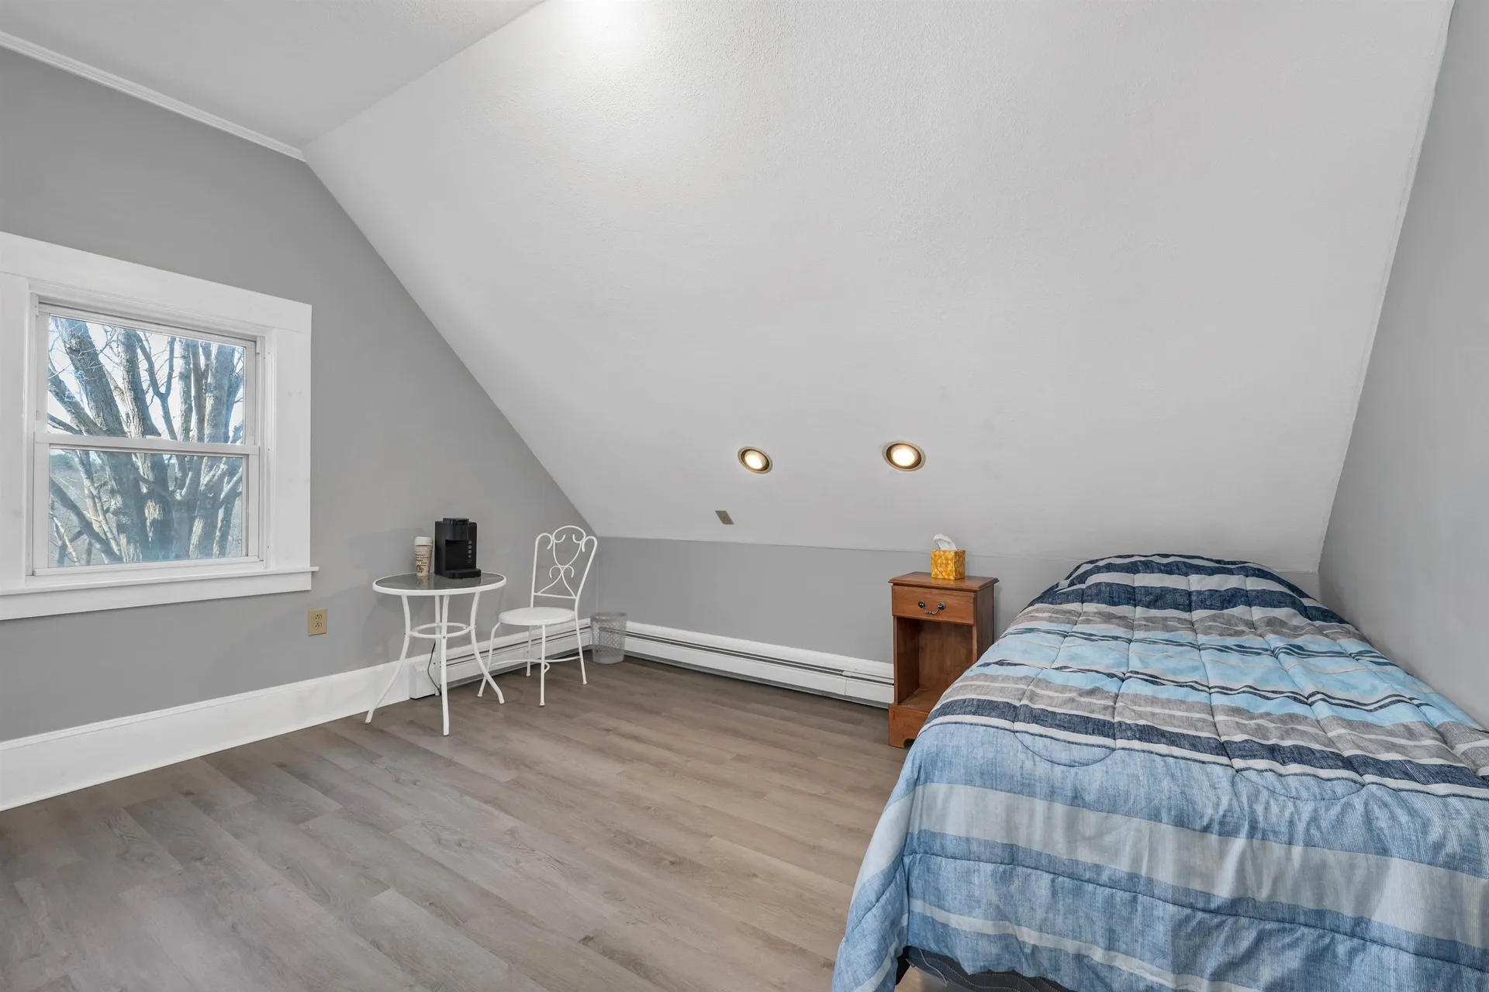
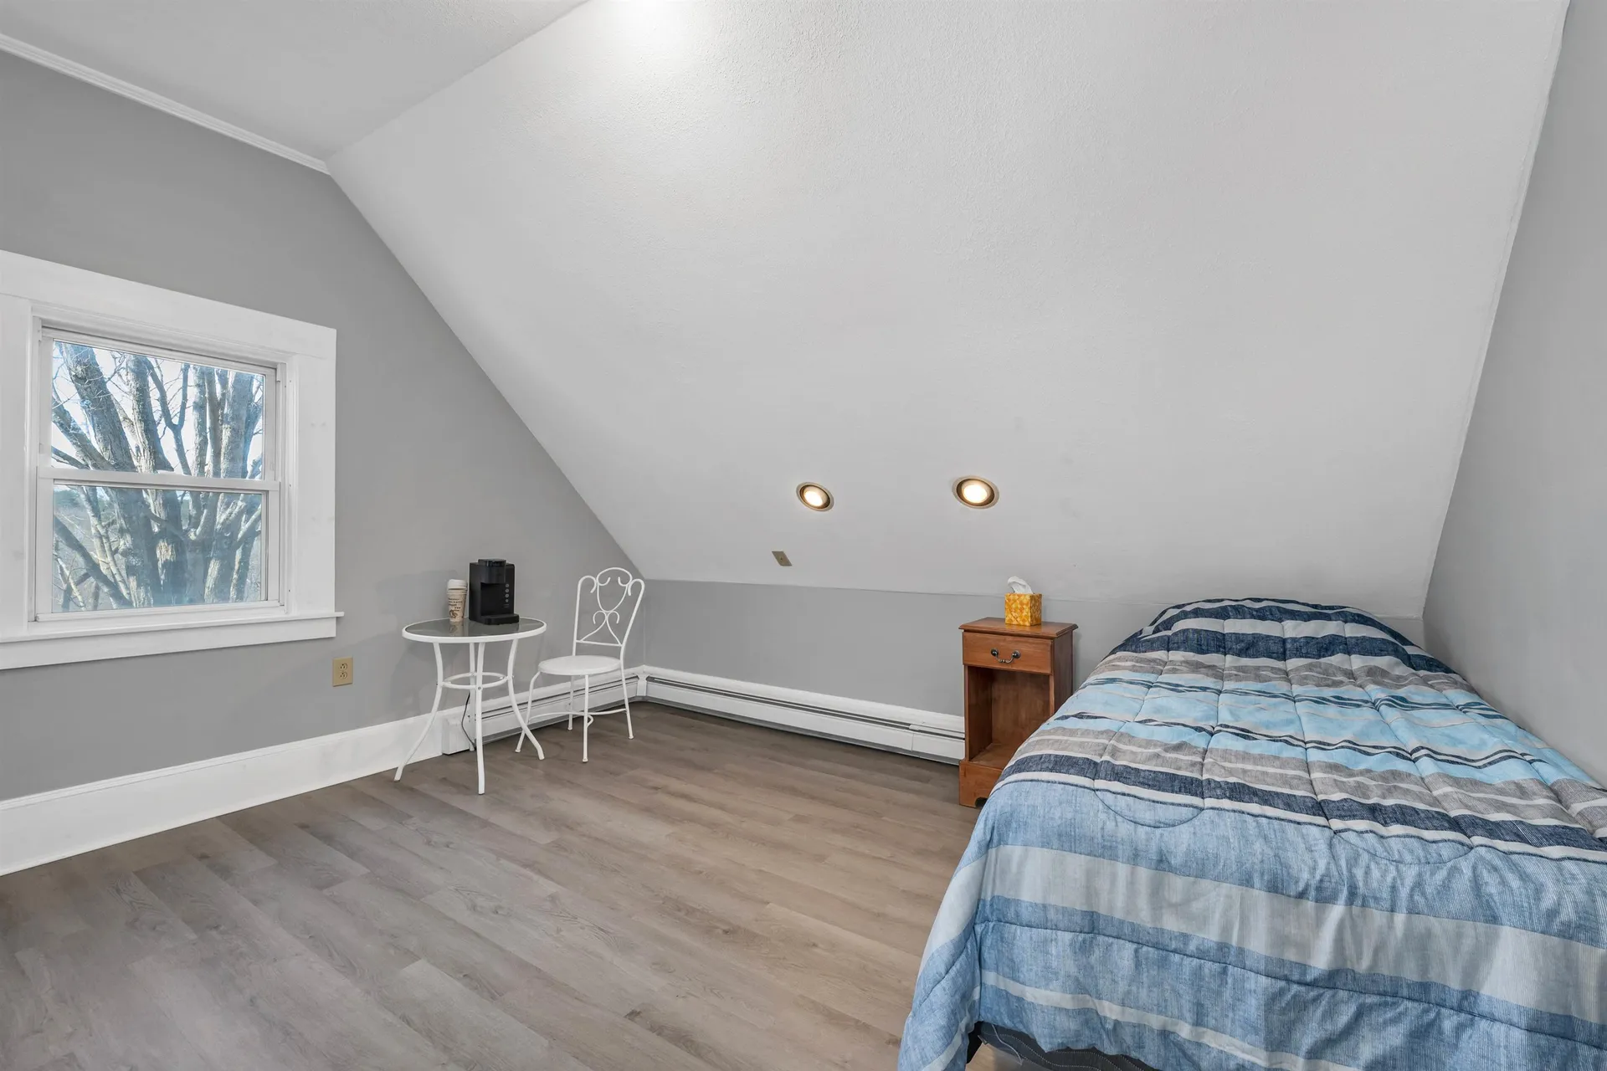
- wastebasket [588,611,628,665]
